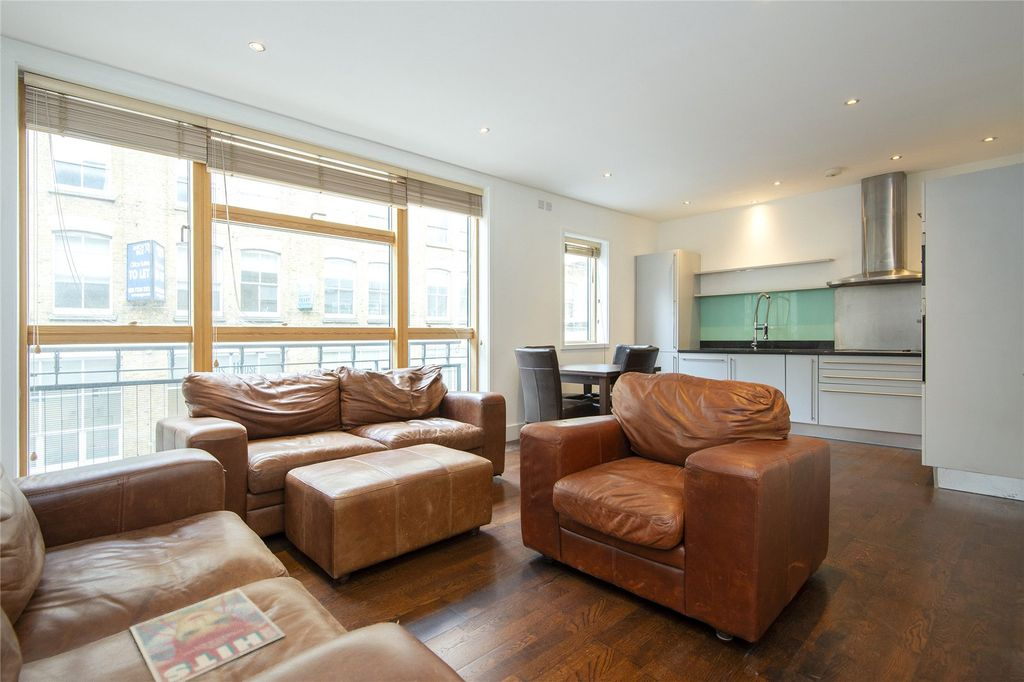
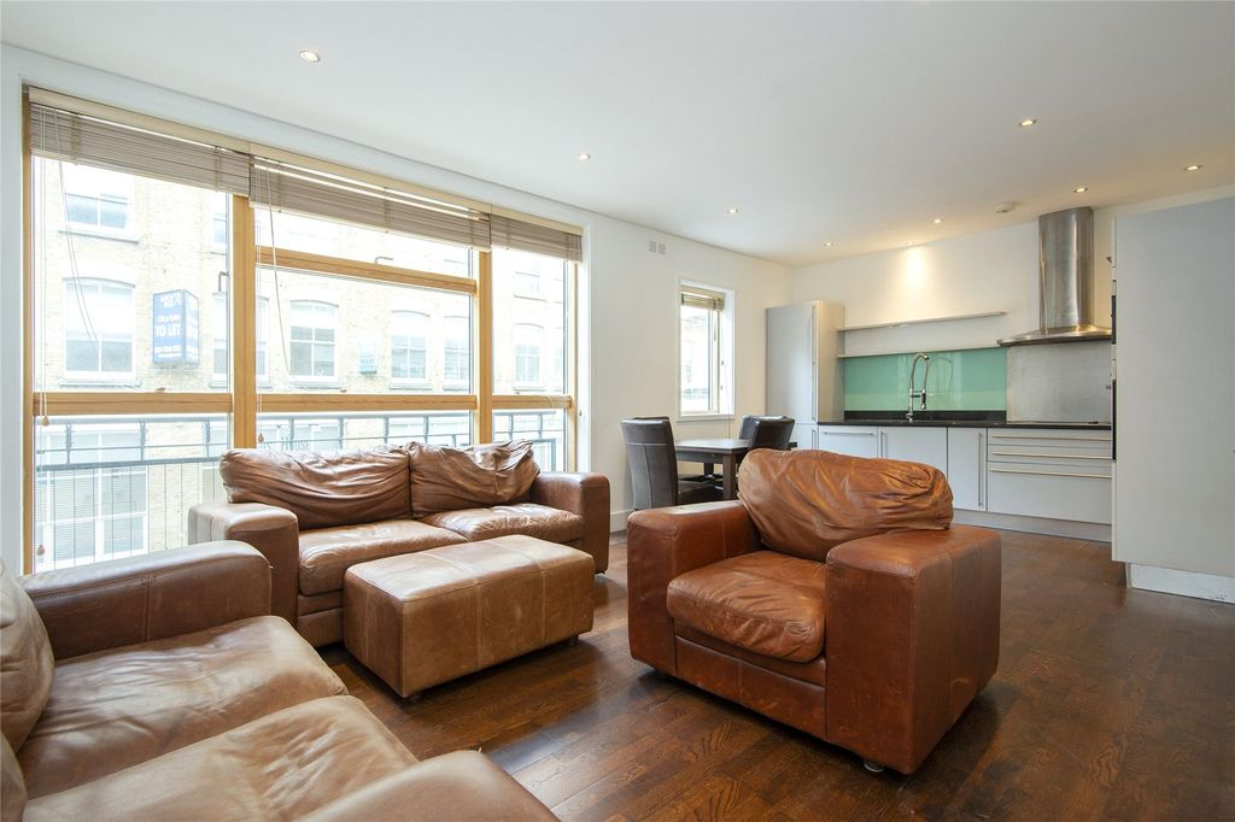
- magazine [128,587,287,682]
